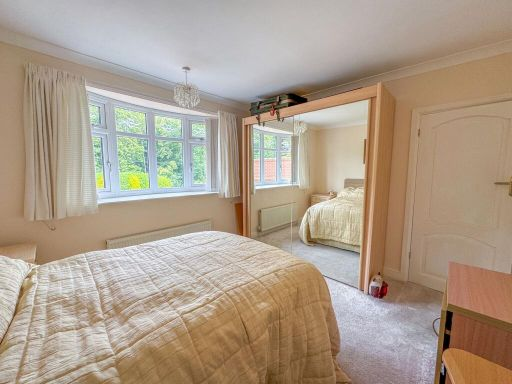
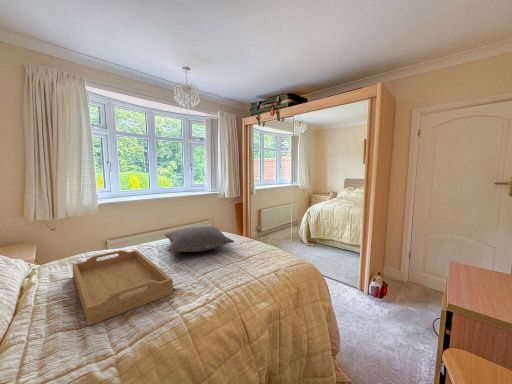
+ serving tray [72,249,174,327]
+ pillow [164,225,235,253]
